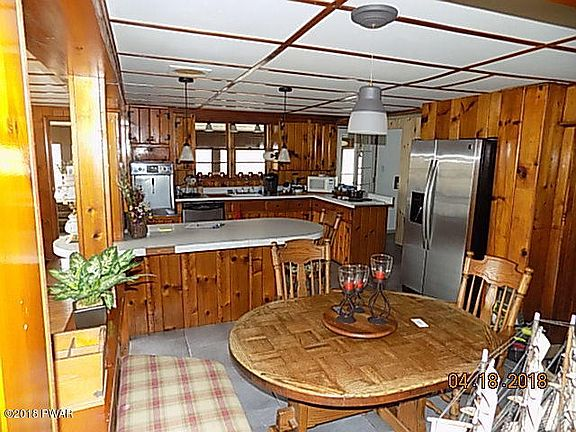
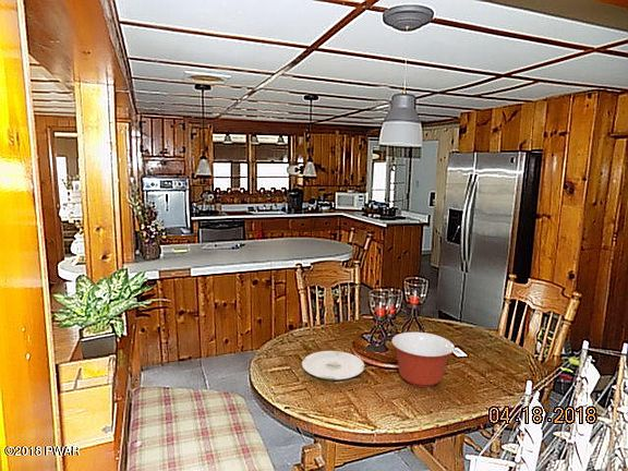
+ plate [301,350,365,382]
+ mixing bowl [390,331,456,388]
